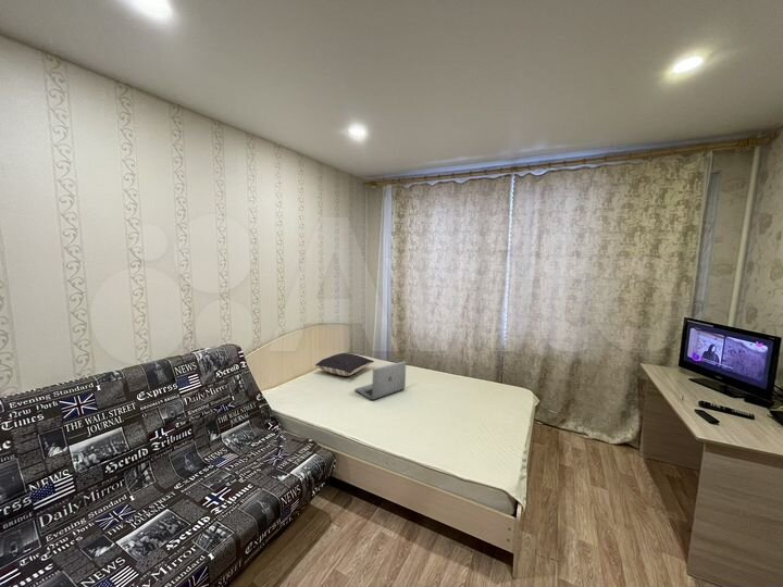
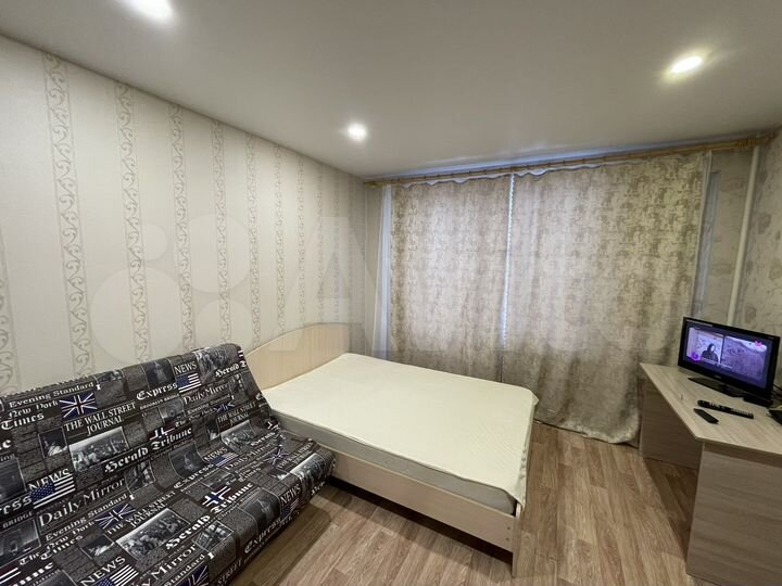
- pillow [314,352,375,377]
- laptop [353,360,407,401]
